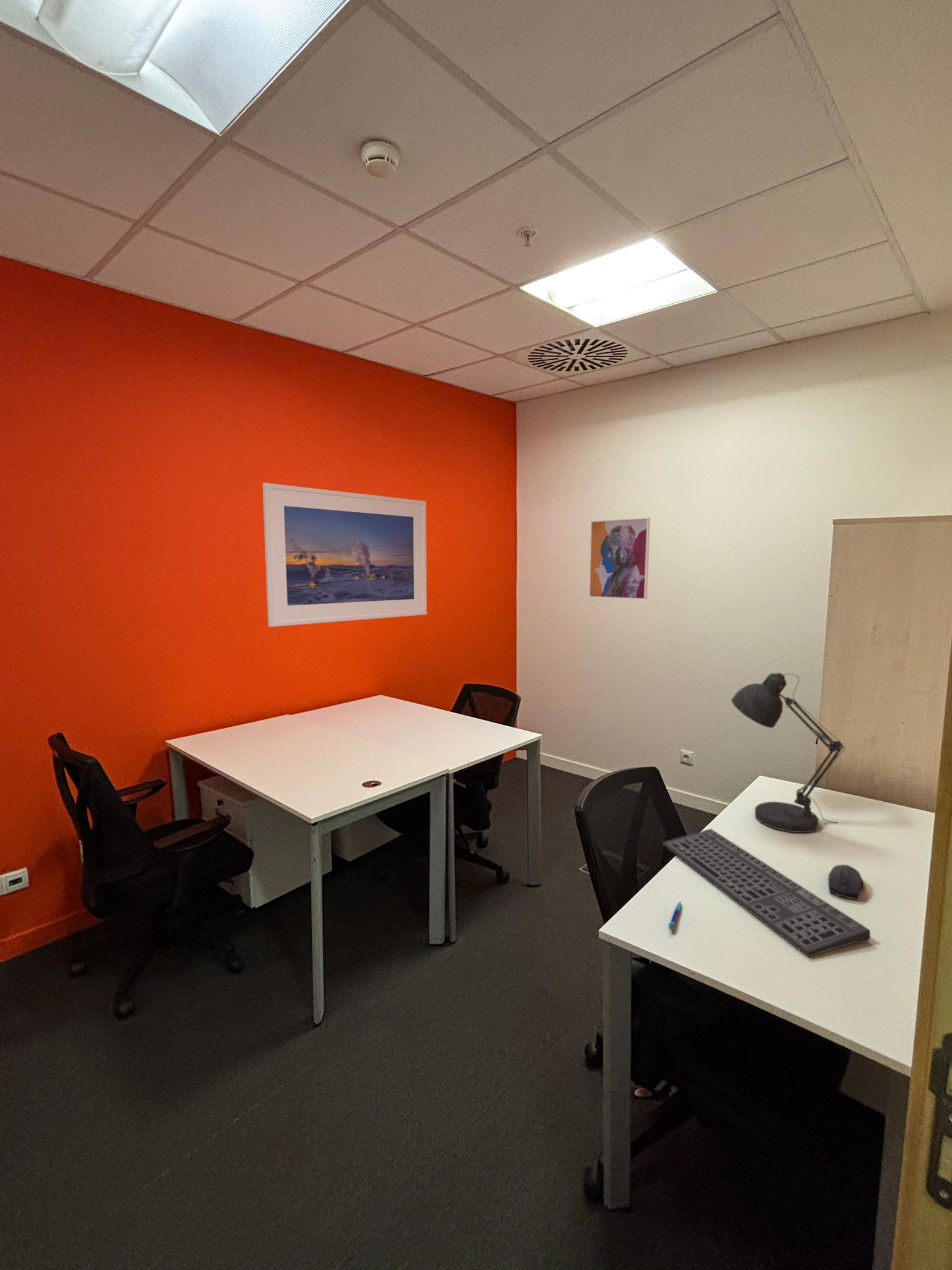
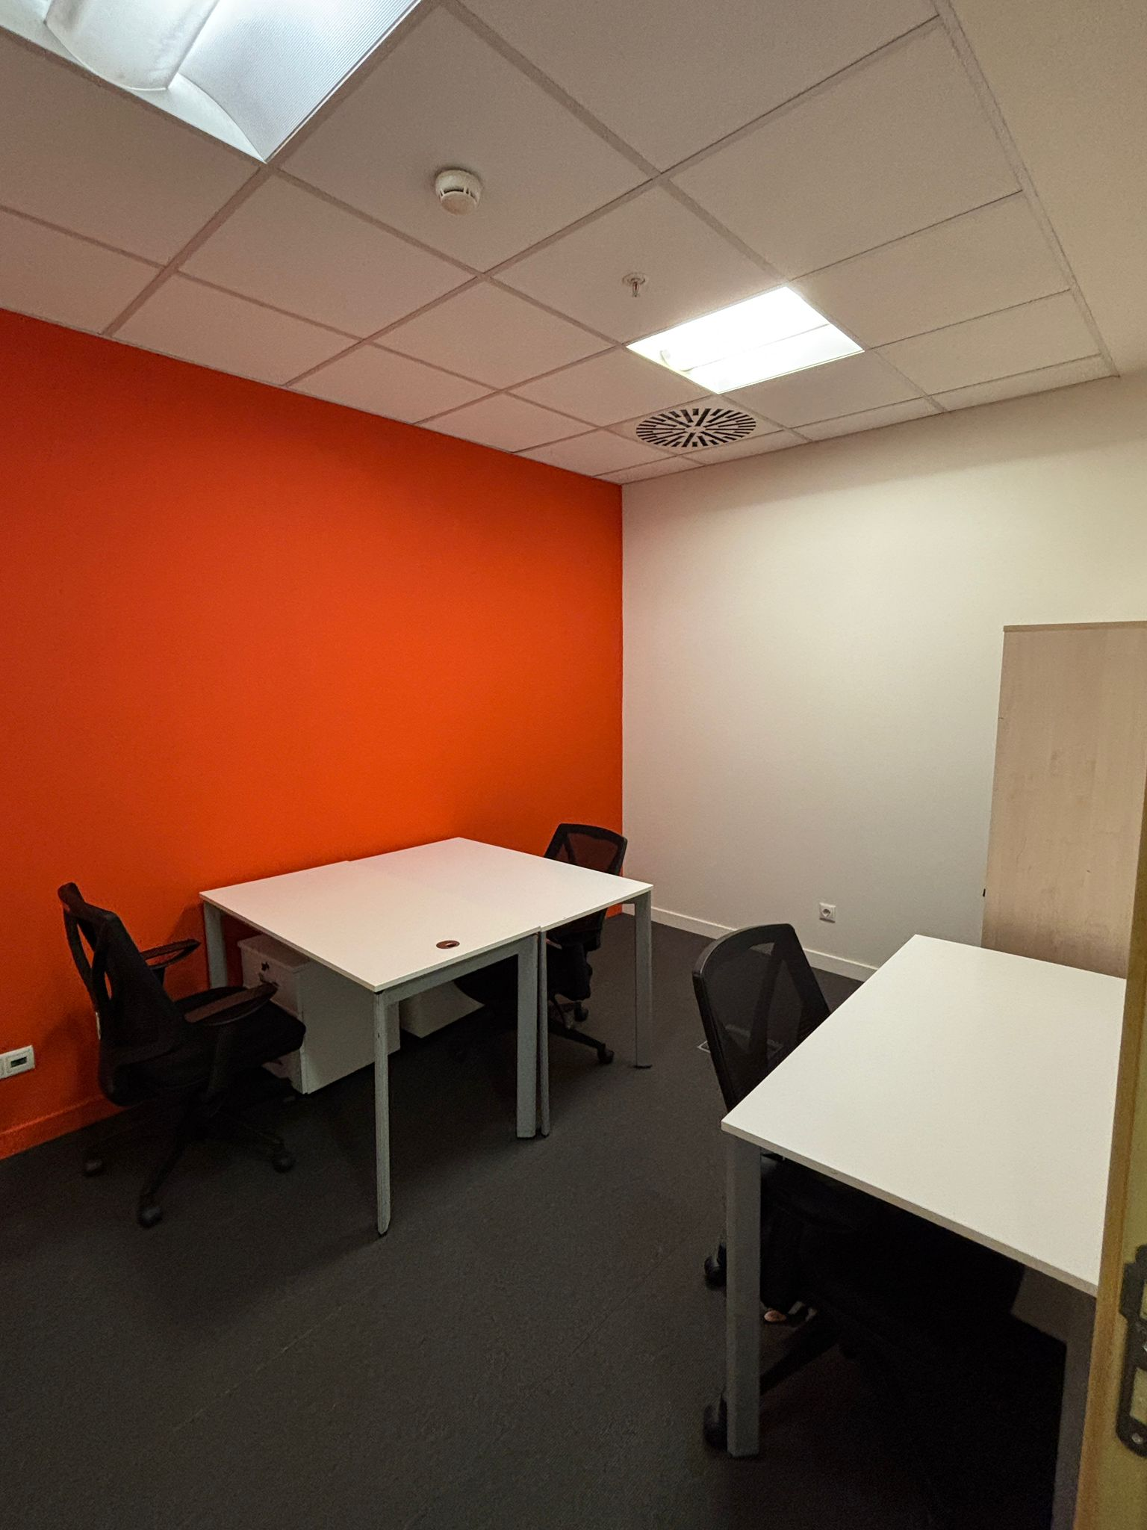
- pen [668,901,682,931]
- desk lamp [731,672,845,833]
- keyboard [662,828,871,957]
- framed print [262,482,428,628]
- wall art [588,517,651,600]
- computer mouse [827,864,865,901]
